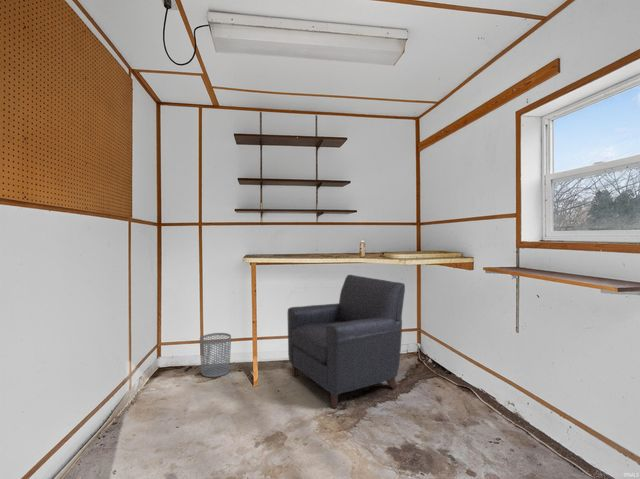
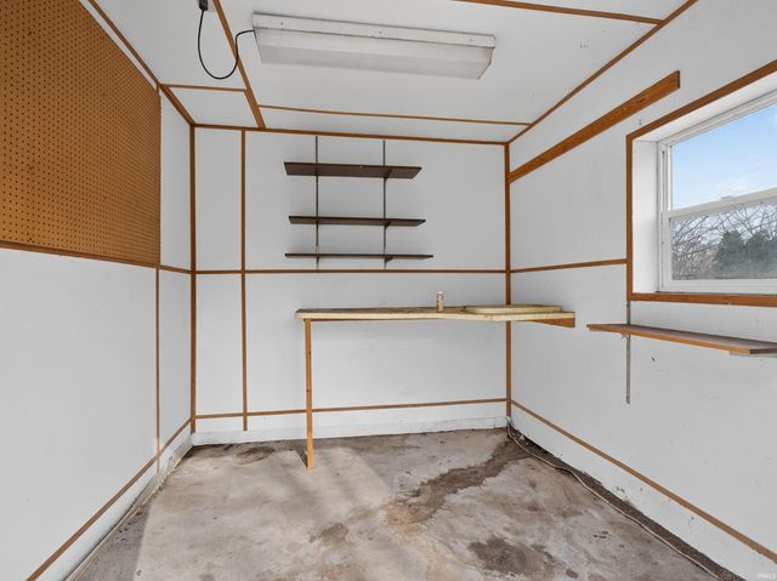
- chair [287,274,406,409]
- waste bin [199,332,232,378]
